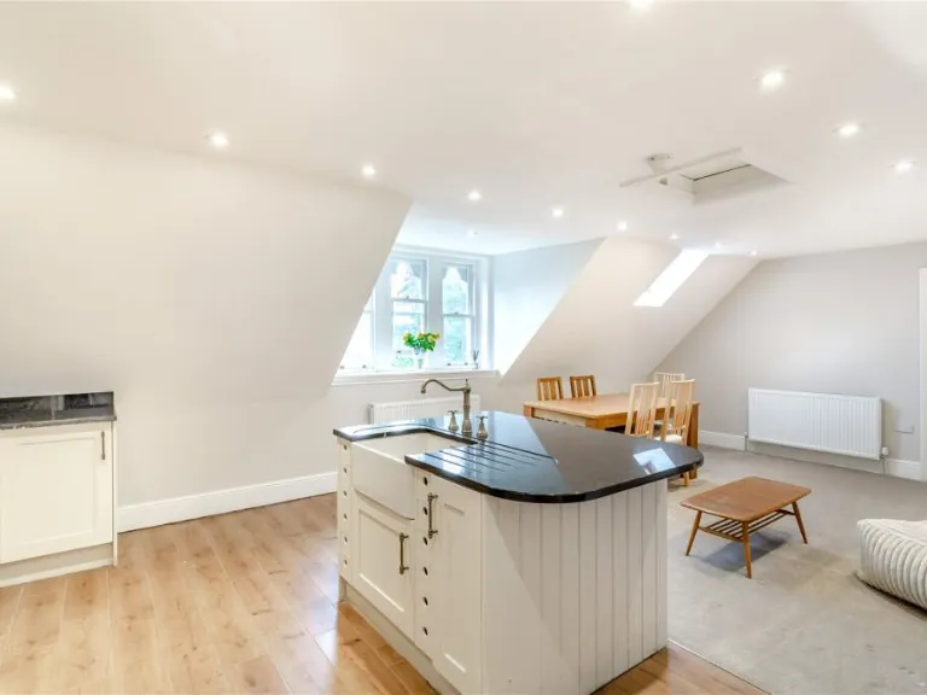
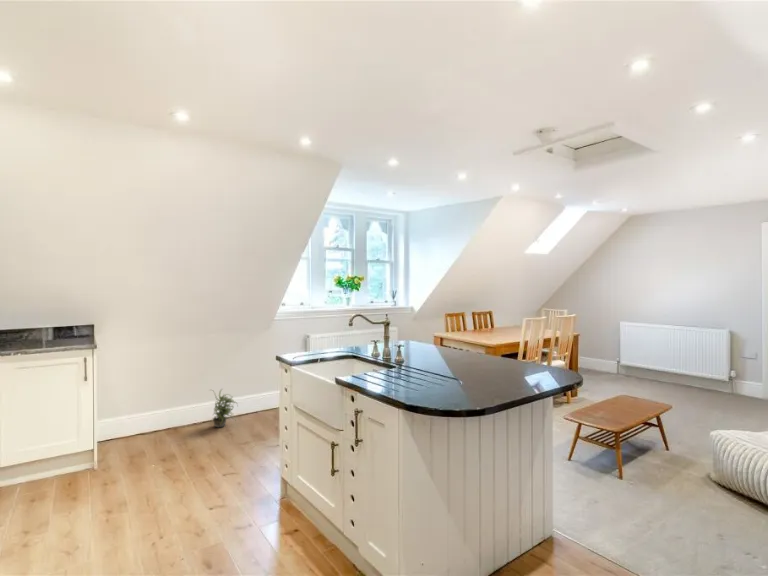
+ potted plant [208,387,239,428]
